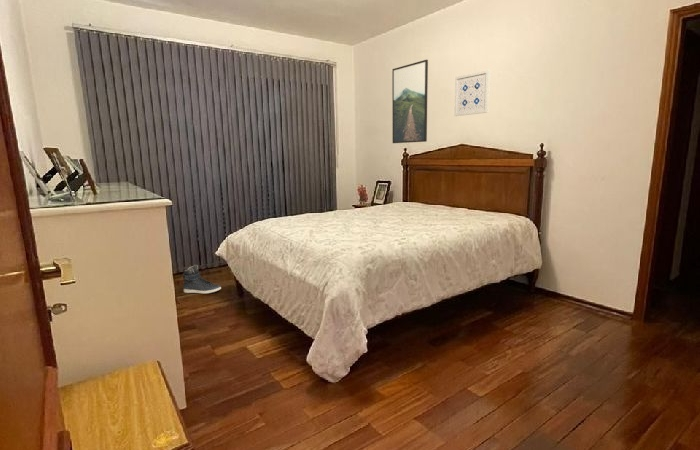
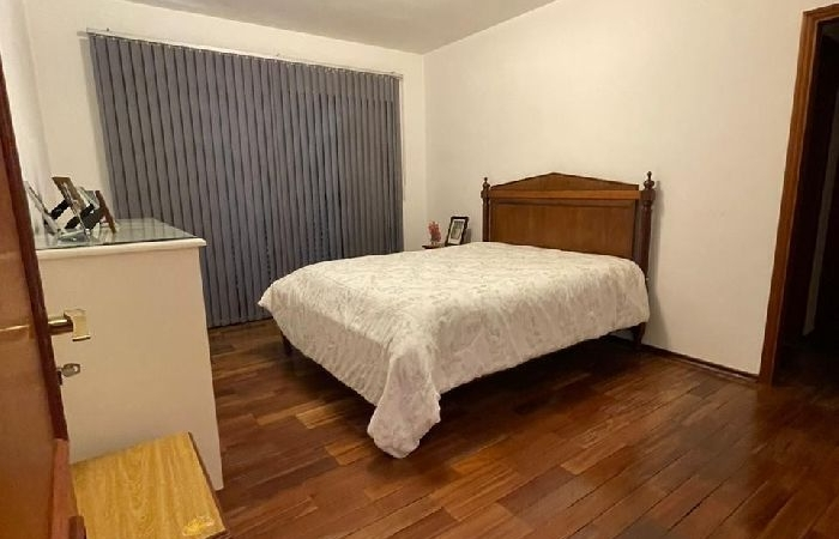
- sneaker [182,264,222,295]
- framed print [391,59,429,144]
- wall art [453,69,491,117]
